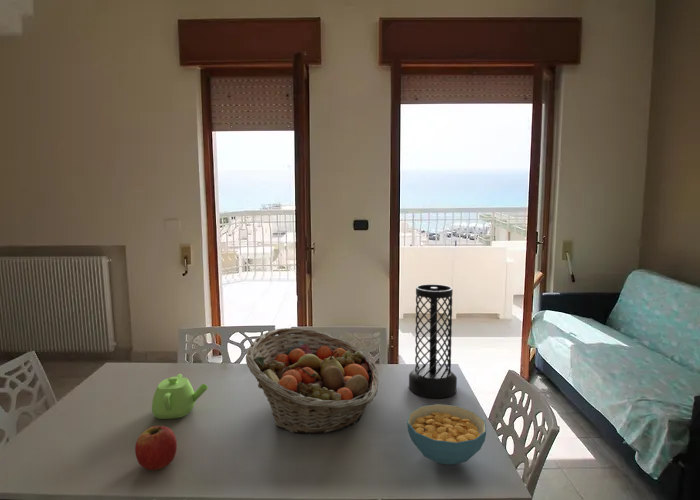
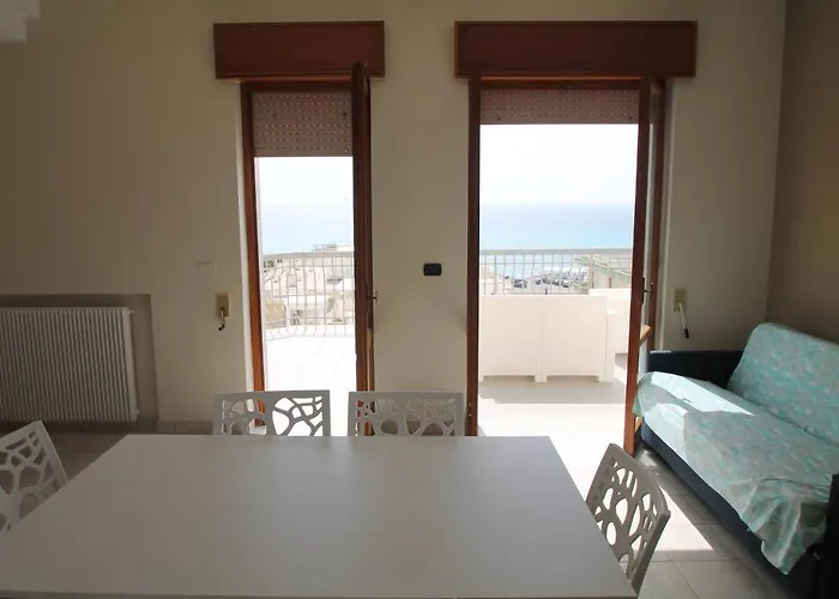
- apple [134,425,178,471]
- cereal bowl [406,403,487,466]
- vase [408,283,458,399]
- teapot [151,373,209,420]
- fruit basket [245,327,380,435]
